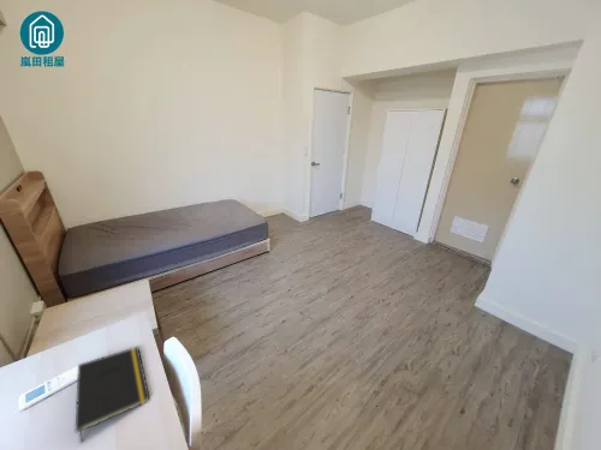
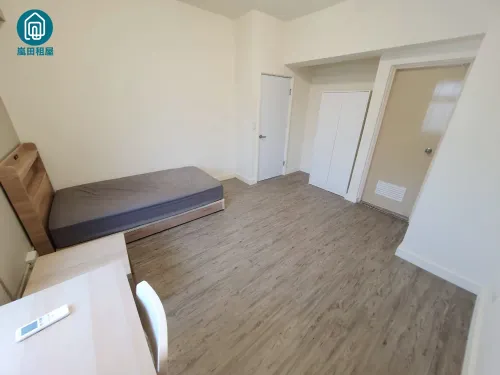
- notepad [75,346,150,443]
